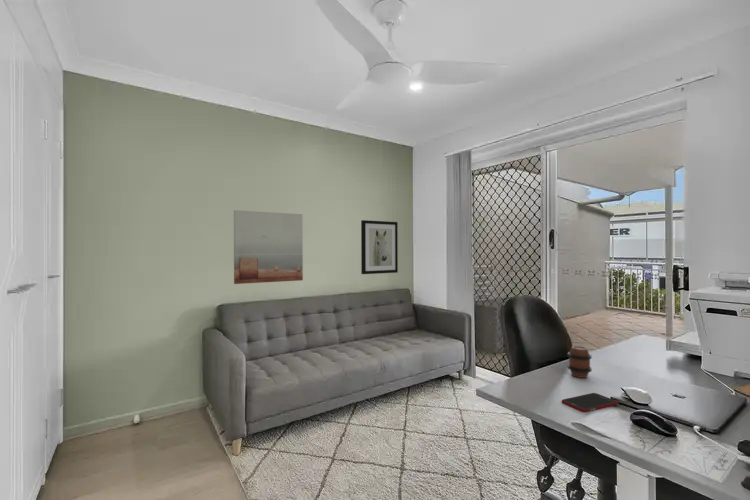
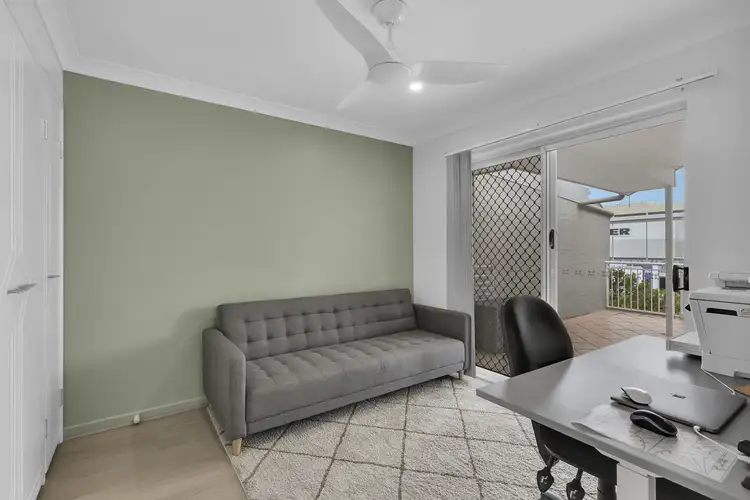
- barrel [567,345,593,379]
- cell phone [561,392,619,413]
- wall art [233,209,304,285]
- wall art [360,219,399,275]
